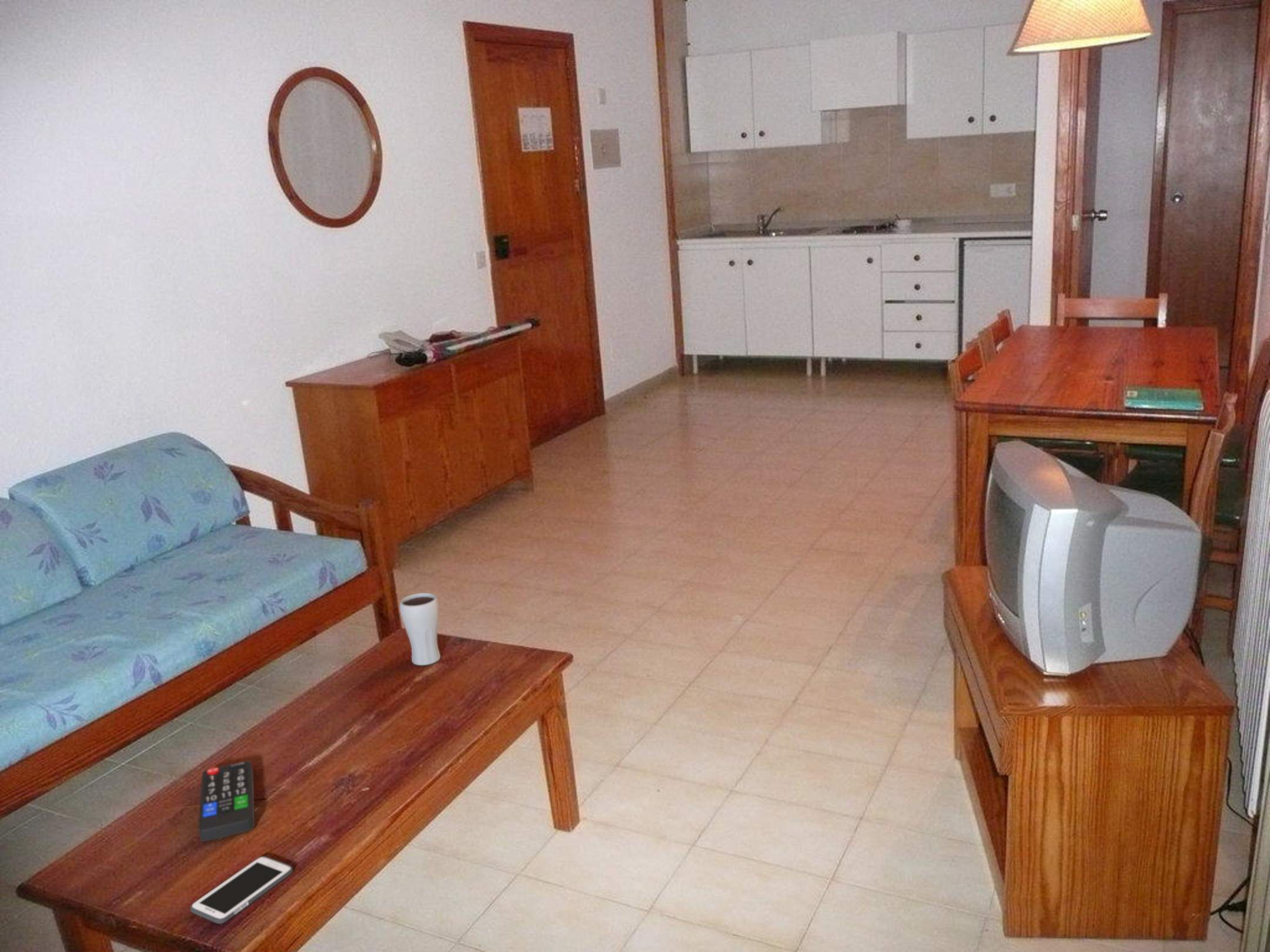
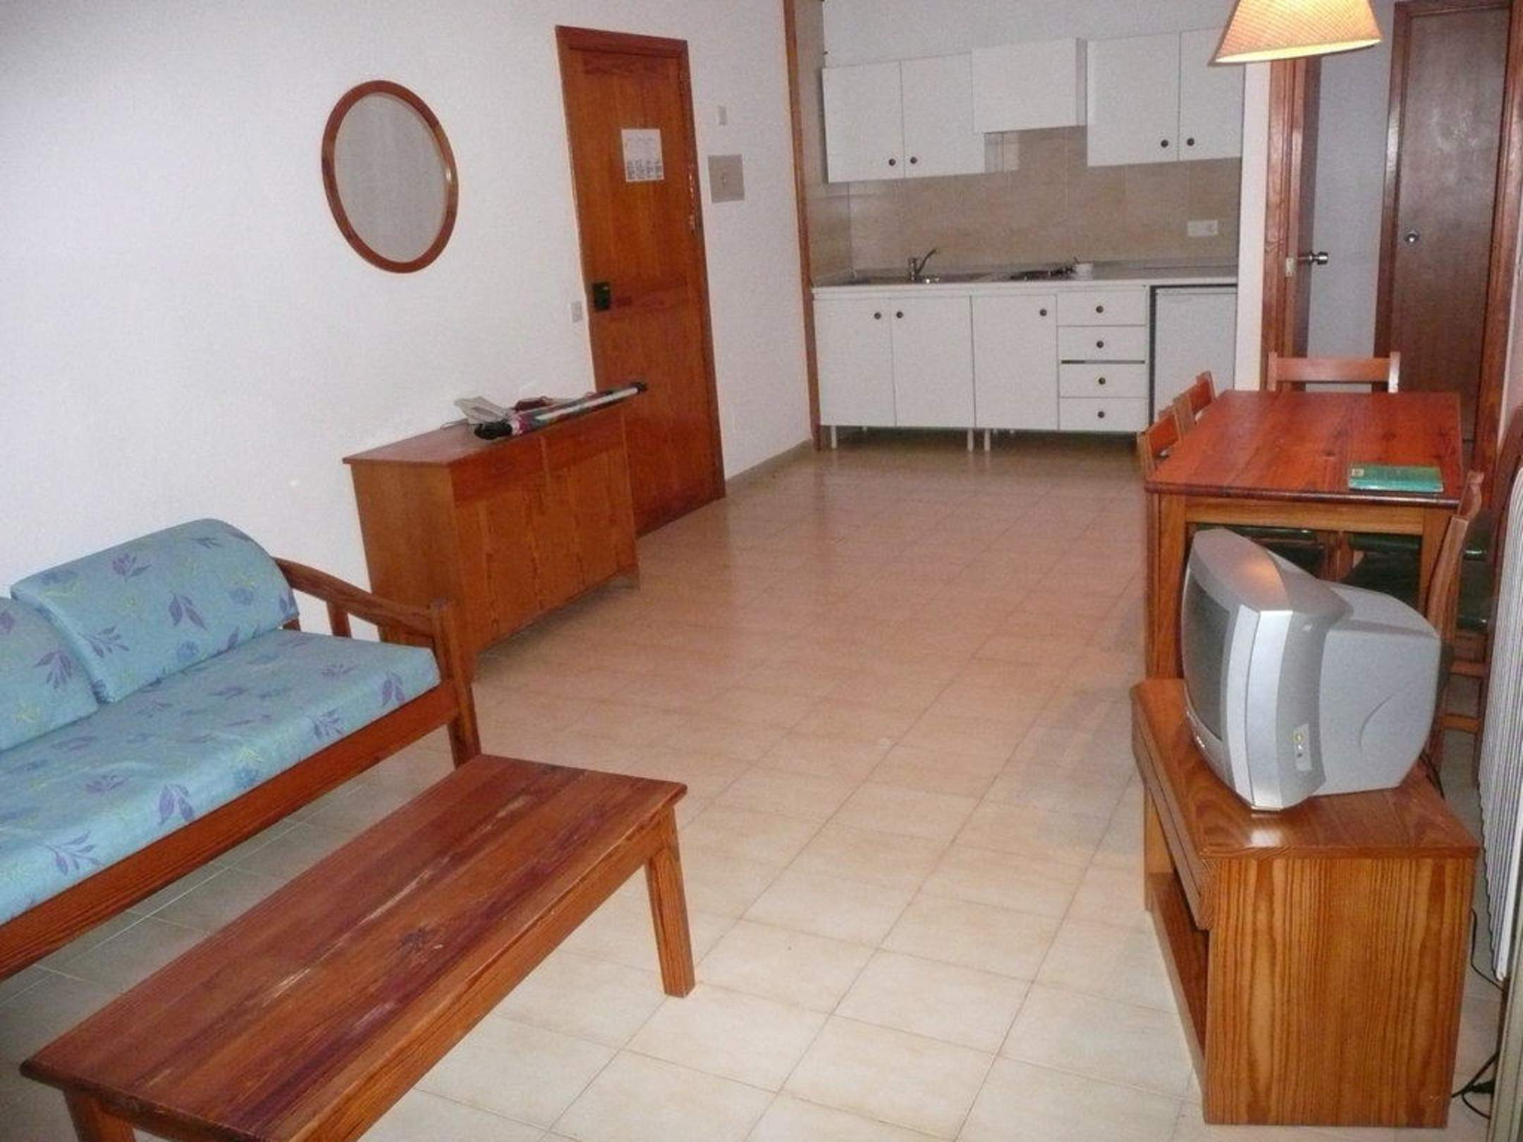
- drinking glass [399,592,441,666]
- remote control [198,760,255,842]
- cell phone [189,856,294,924]
